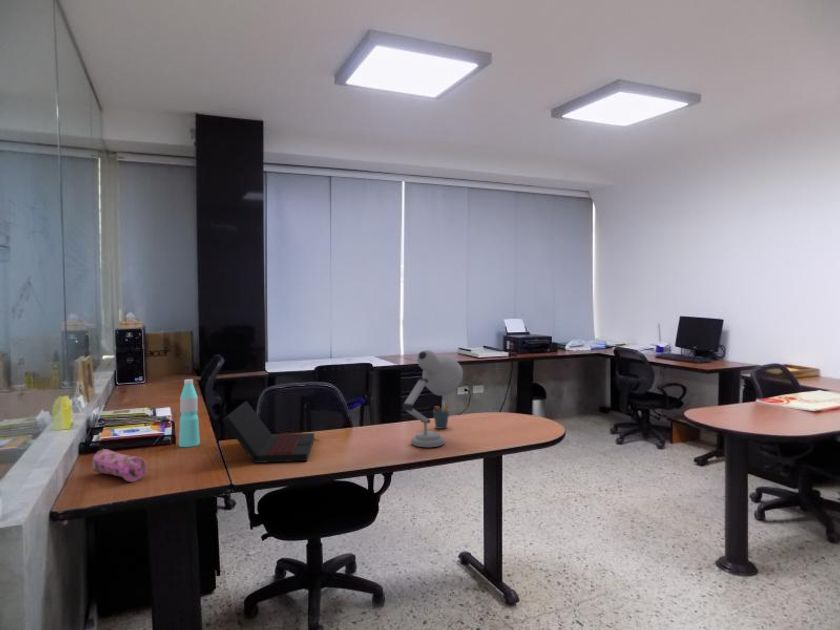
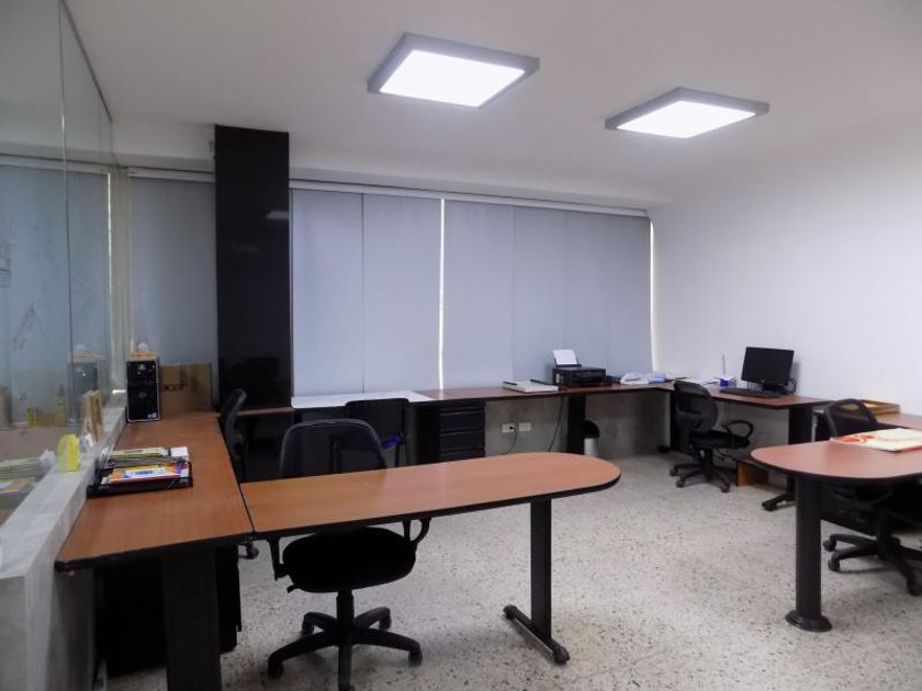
- pencil case [91,448,148,483]
- water bottle [178,378,201,448]
- laptop [221,400,315,464]
- desk lamp [401,349,464,448]
- pen holder [432,399,450,430]
